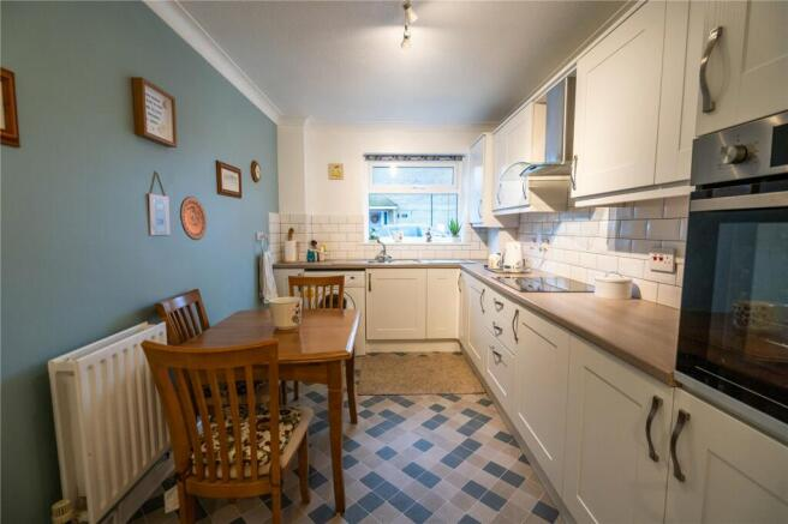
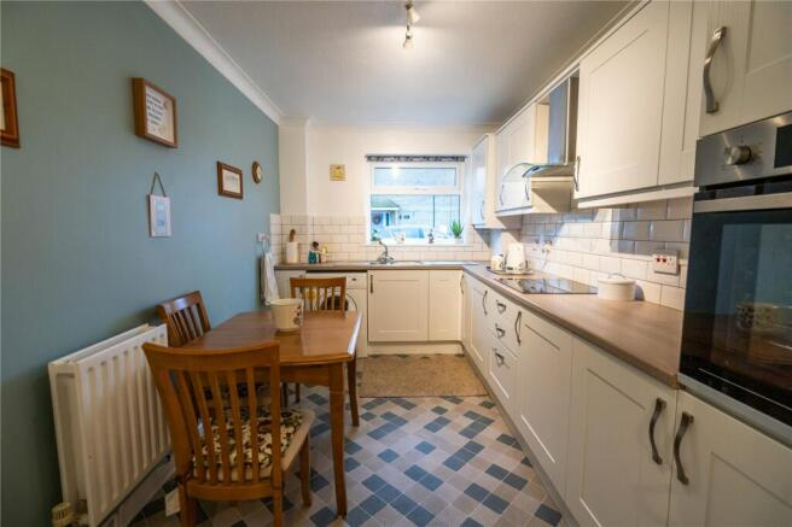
- decorative plate [179,195,208,241]
